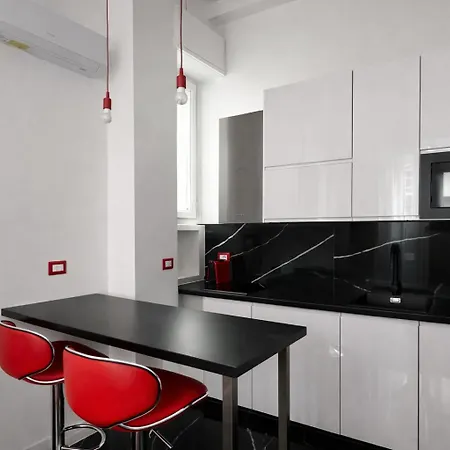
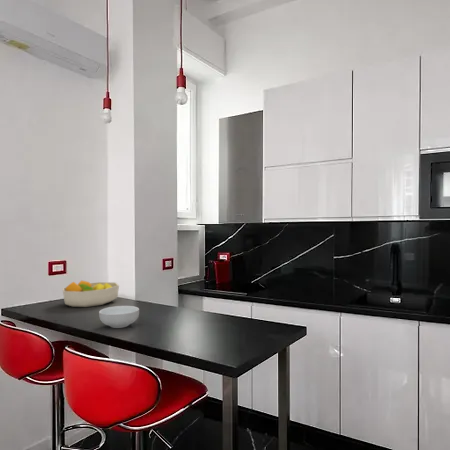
+ cereal bowl [98,305,140,329]
+ fruit bowl [61,279,120,308]
